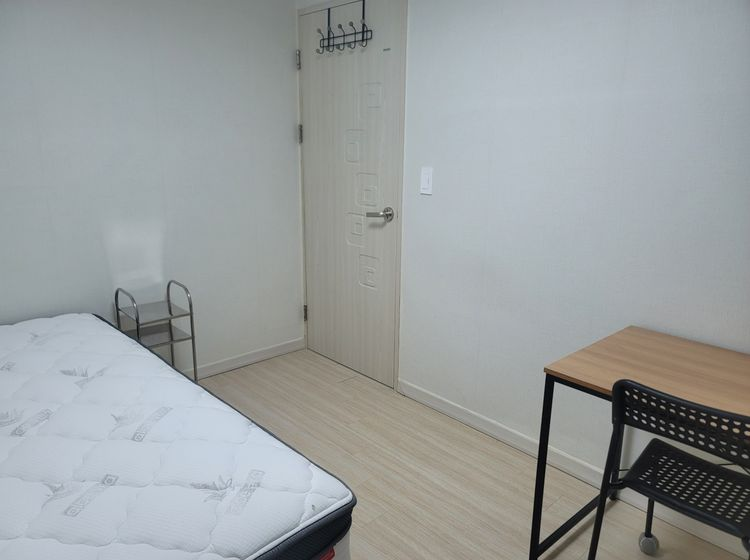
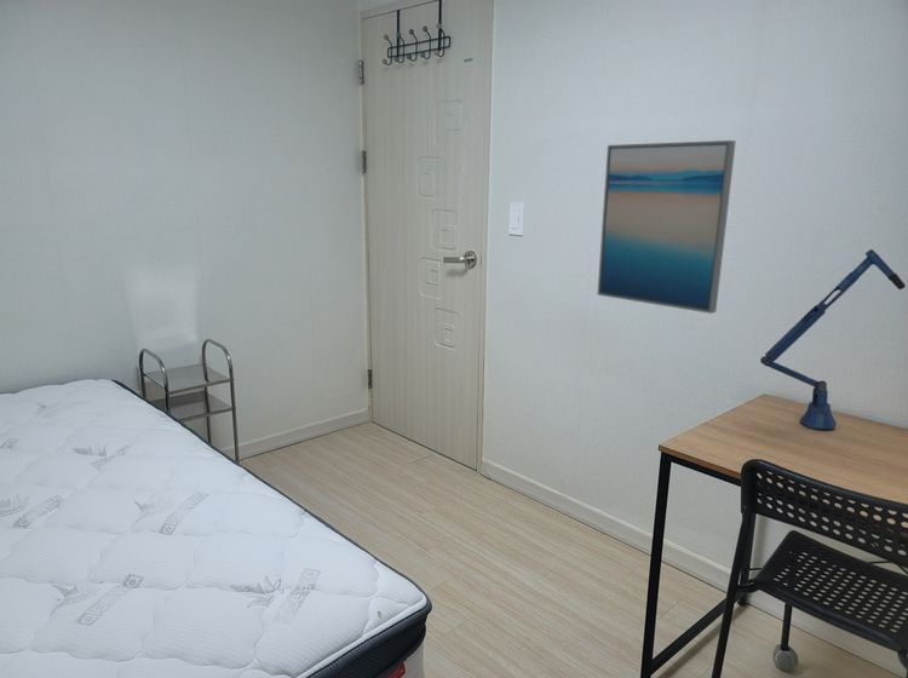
+ wall art [597,139,737,315]
+ desk lamp [759,248,907,431]
